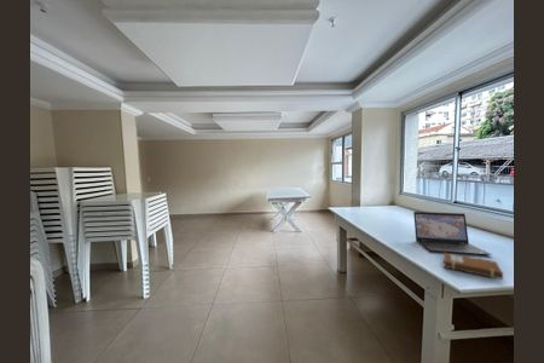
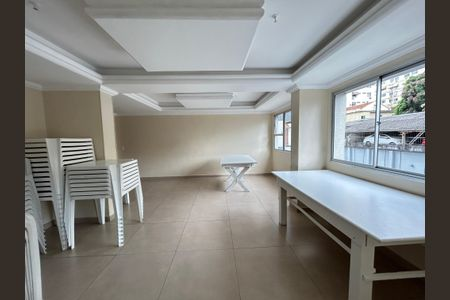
- laptop [412,211,492,257]
- notebook [440,252,504,281]
